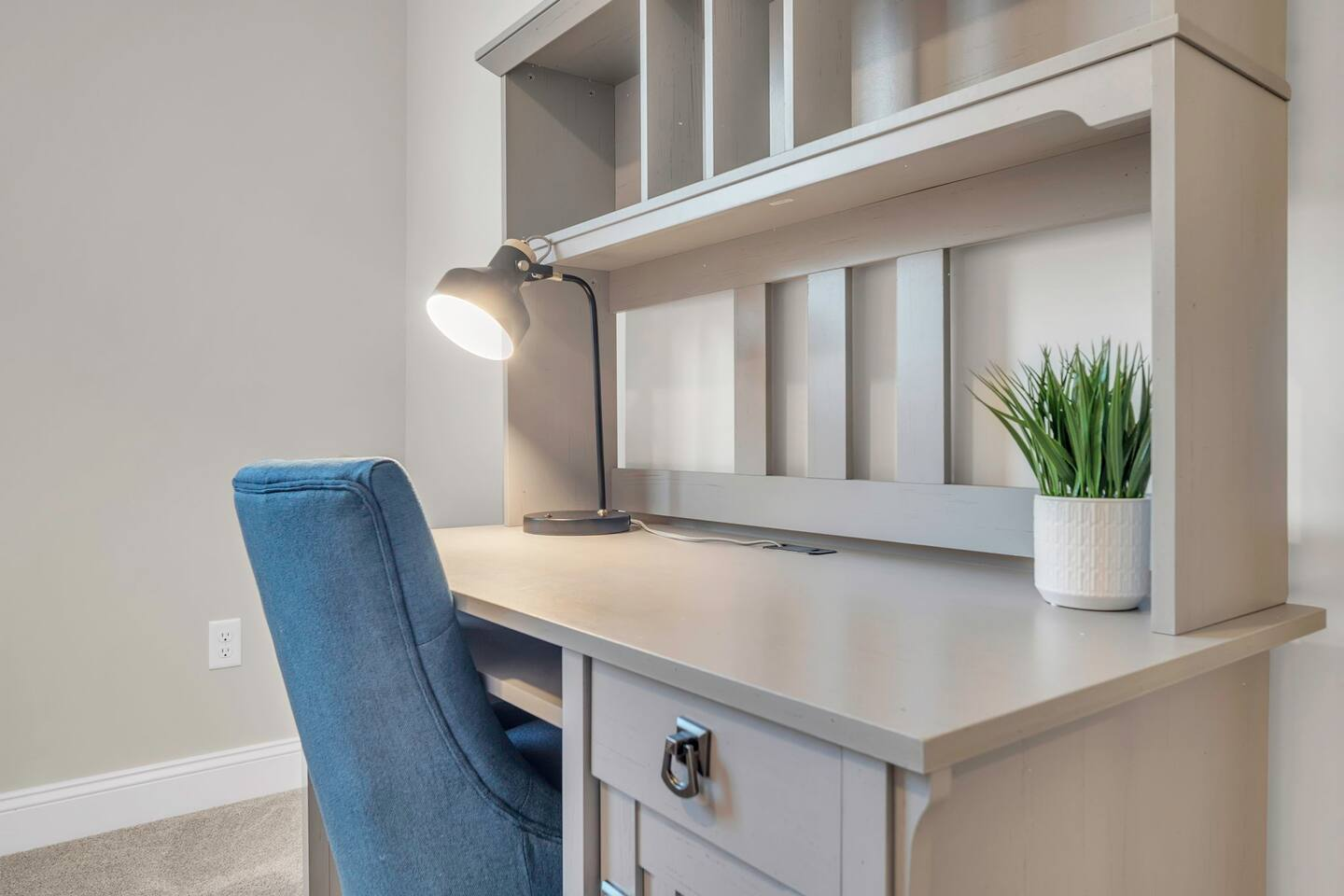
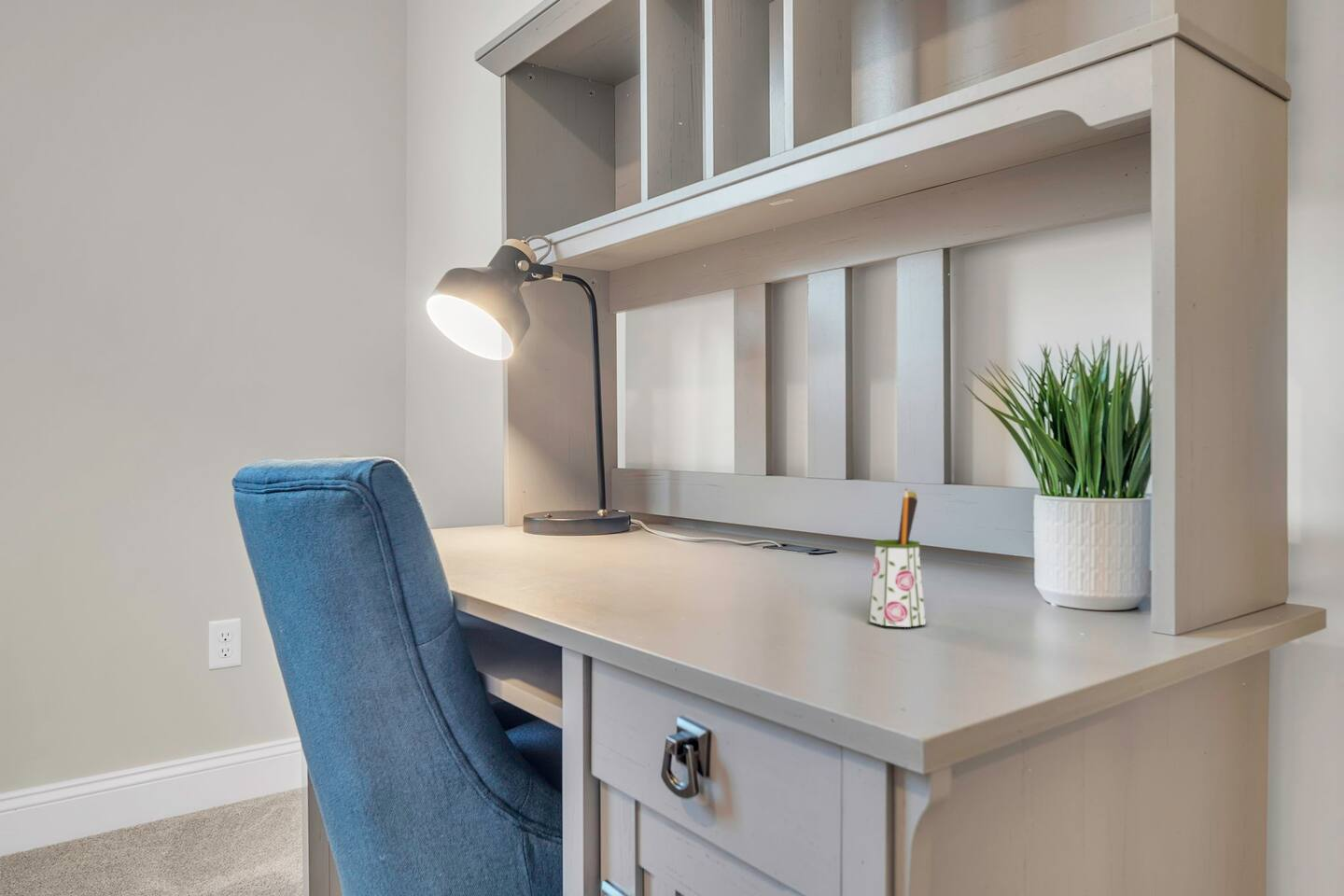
+ pen holder [868,488,927,628]
